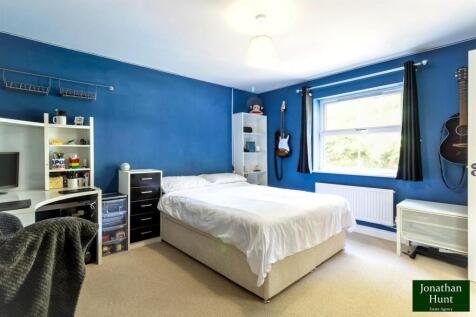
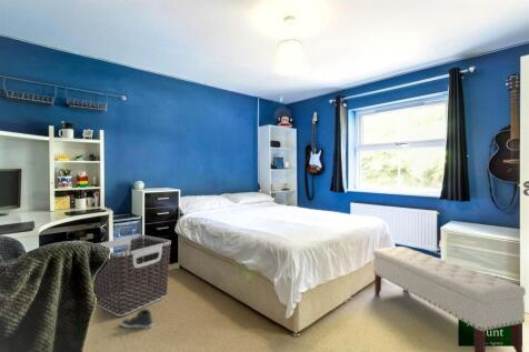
+ clothes hamper [93,234,172,318]
+ sneaker [120,308,154,329]
+ bench [372,245,527,352]
